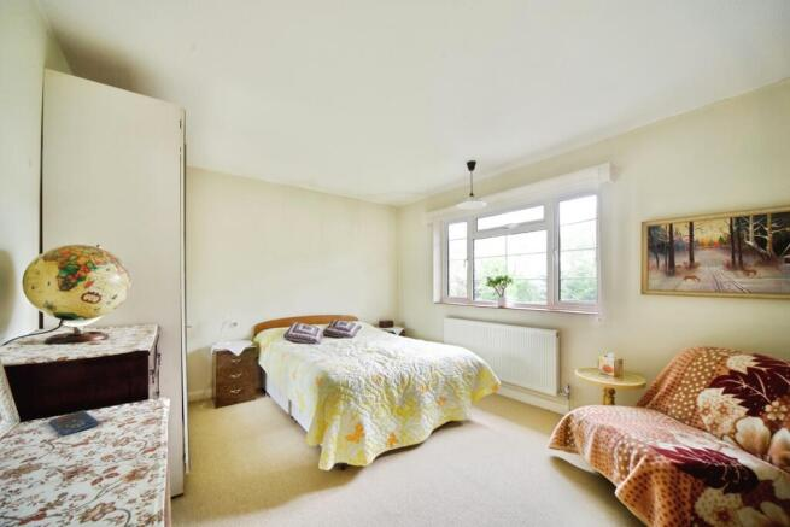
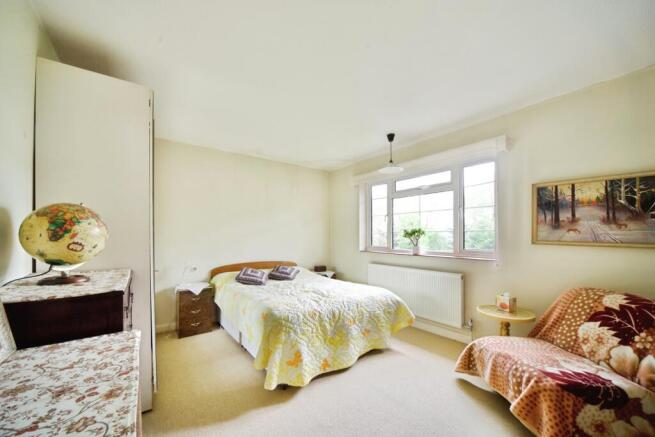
- smartphone [48,409,101,437]
